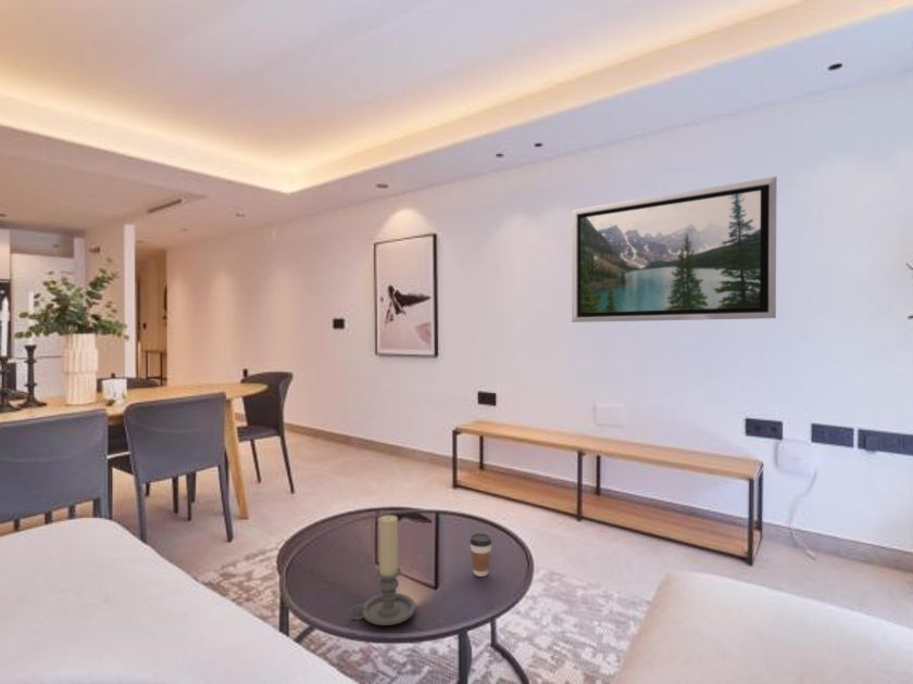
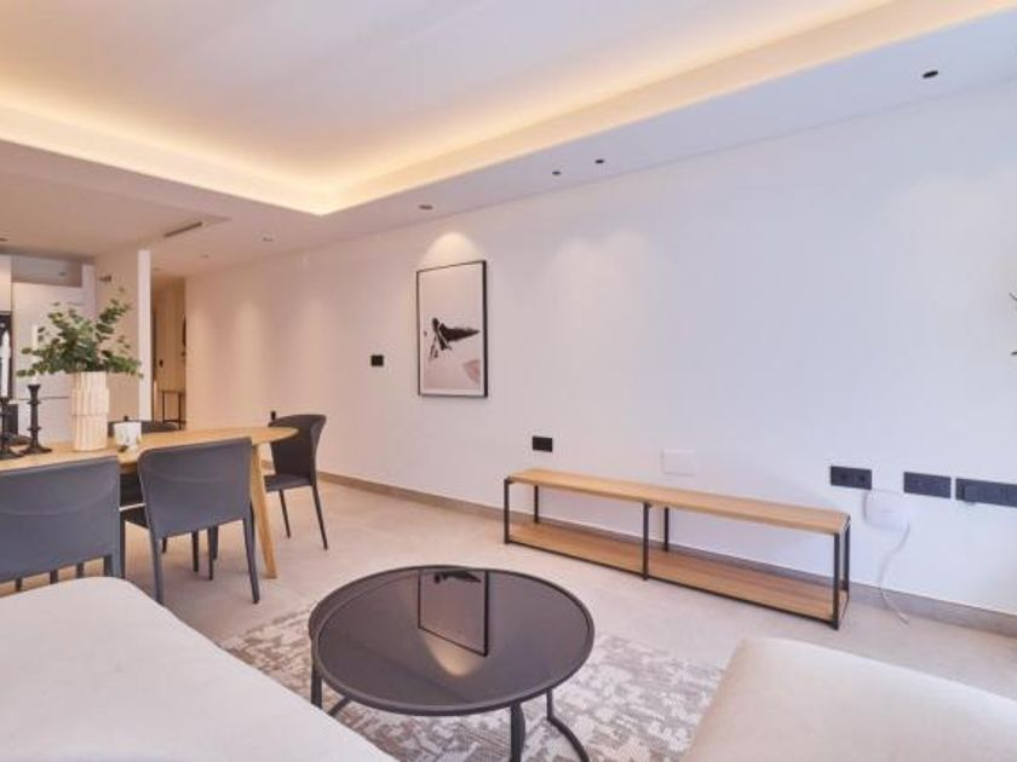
- television [571,176,778,324]
- coffee cup [468,533,493,578]
- candle holder [349,515,416,626]
